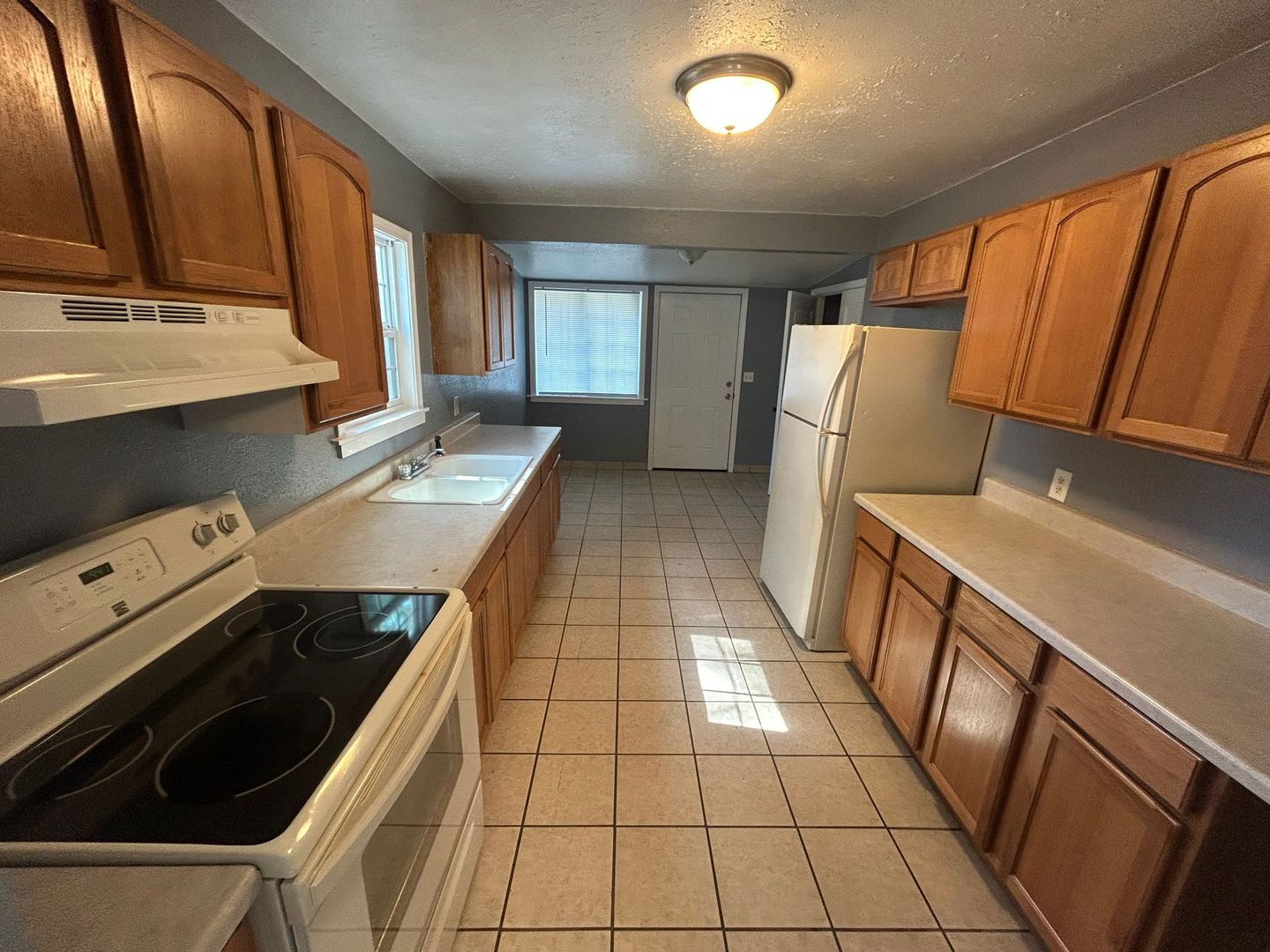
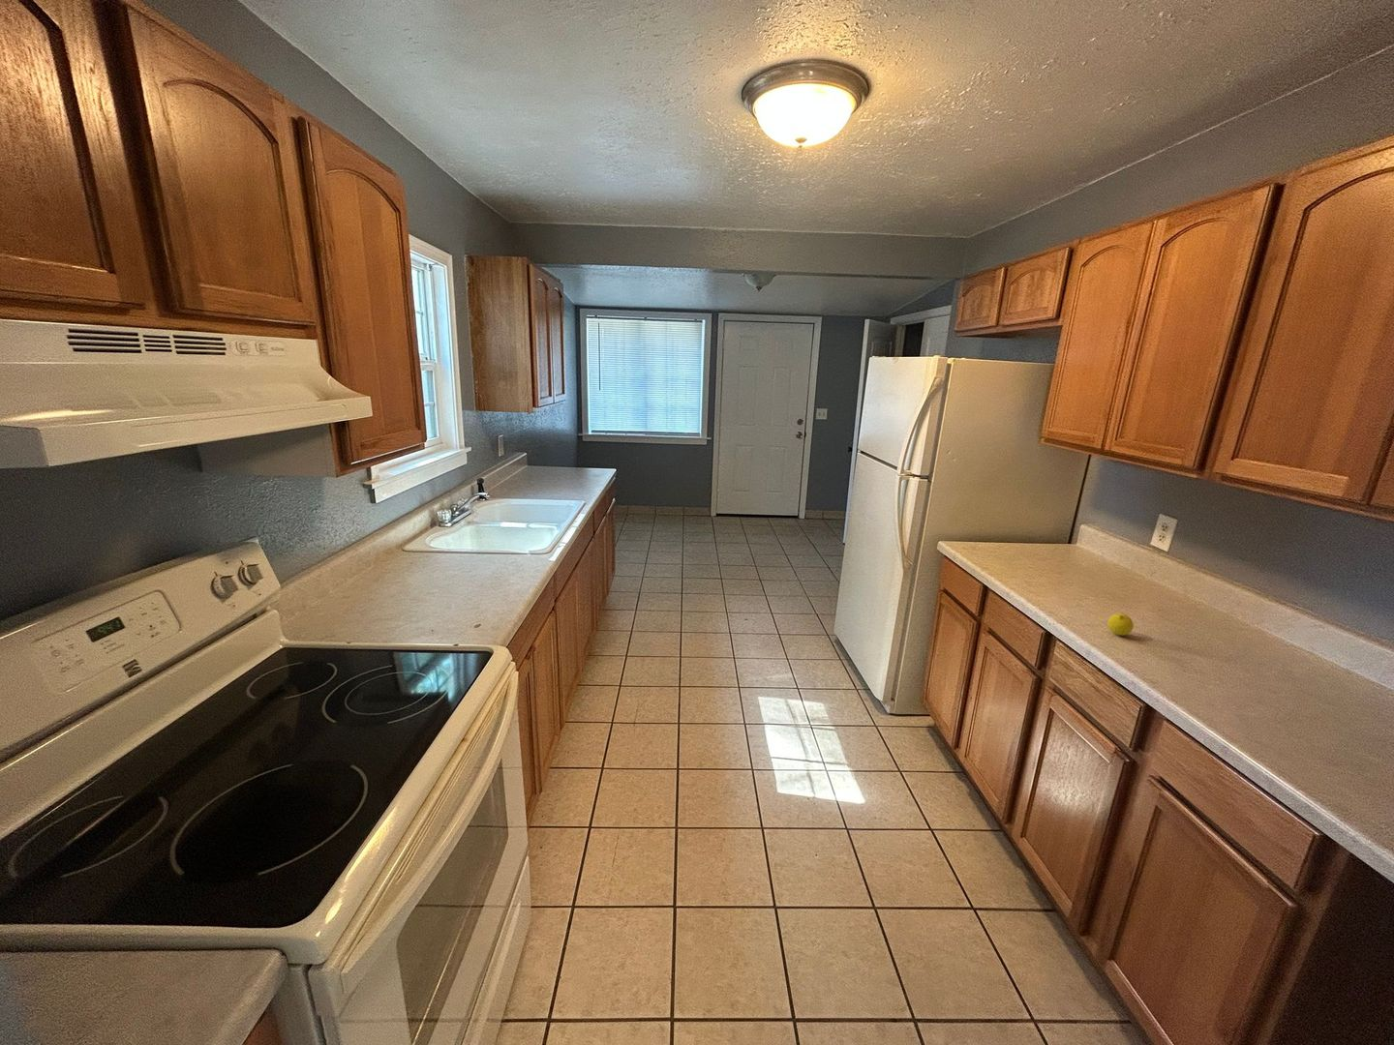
+ fruit [1106,613,1135,637]
